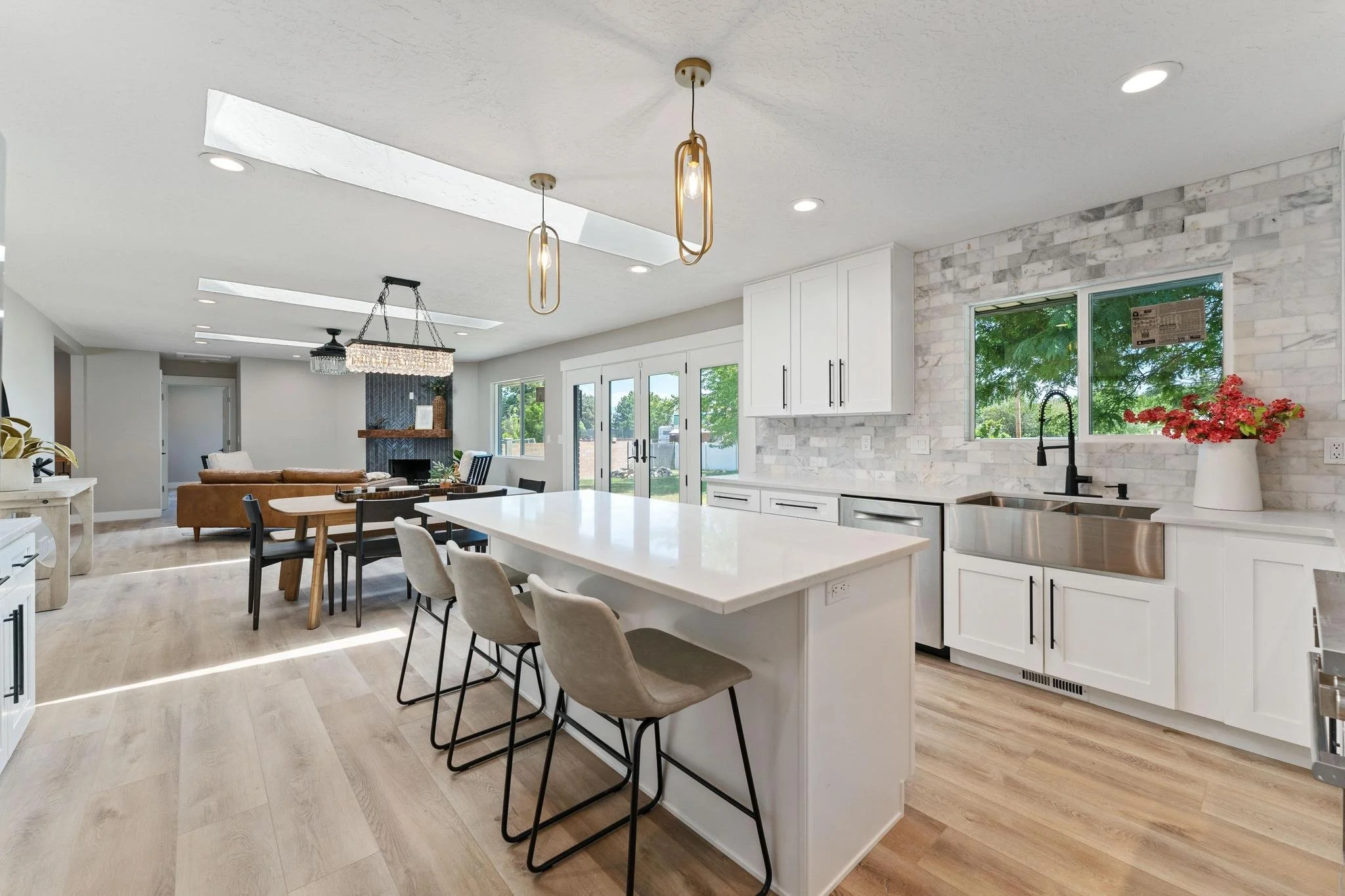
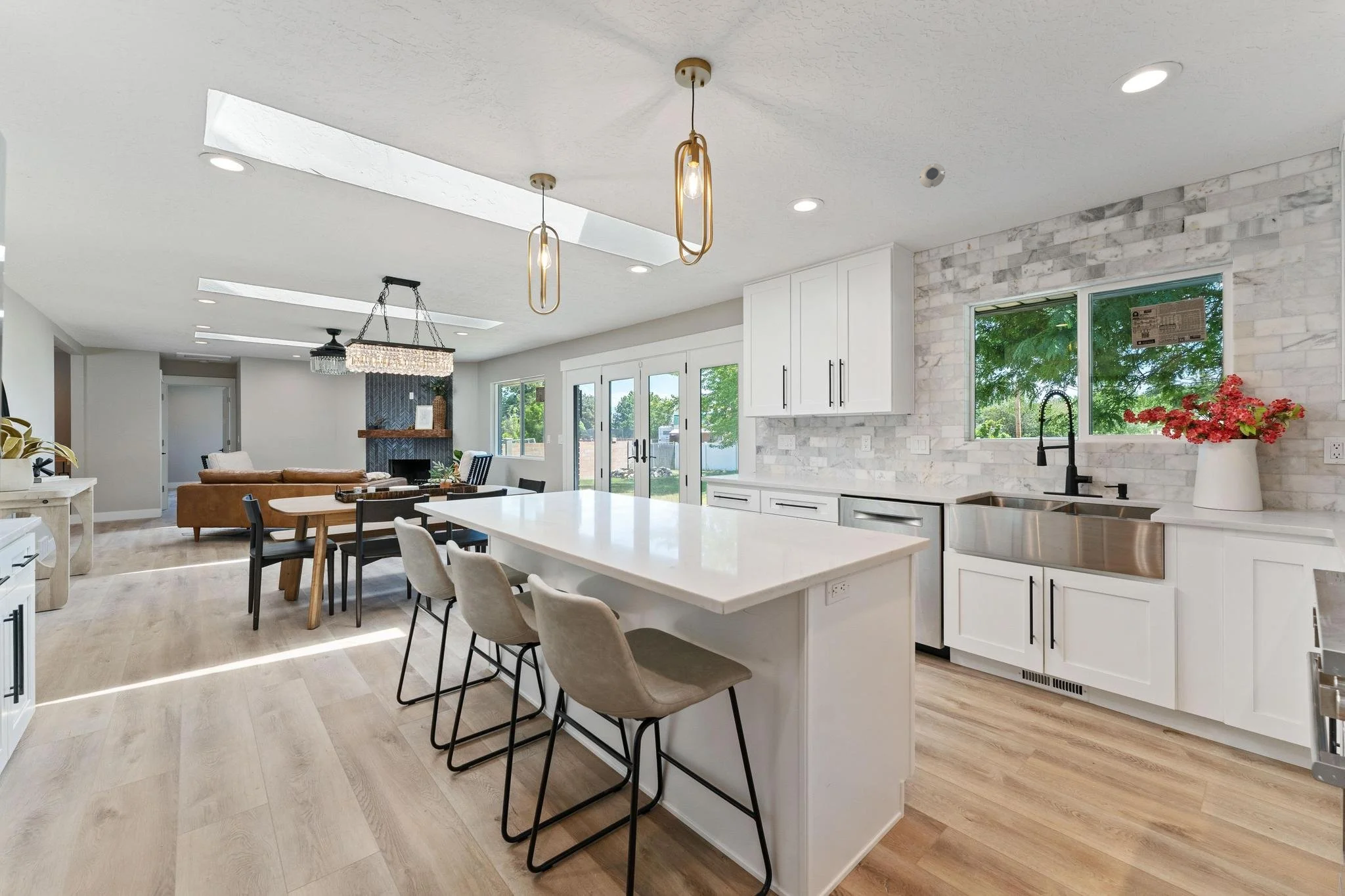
+ smoke detector [919,163,946,188]
